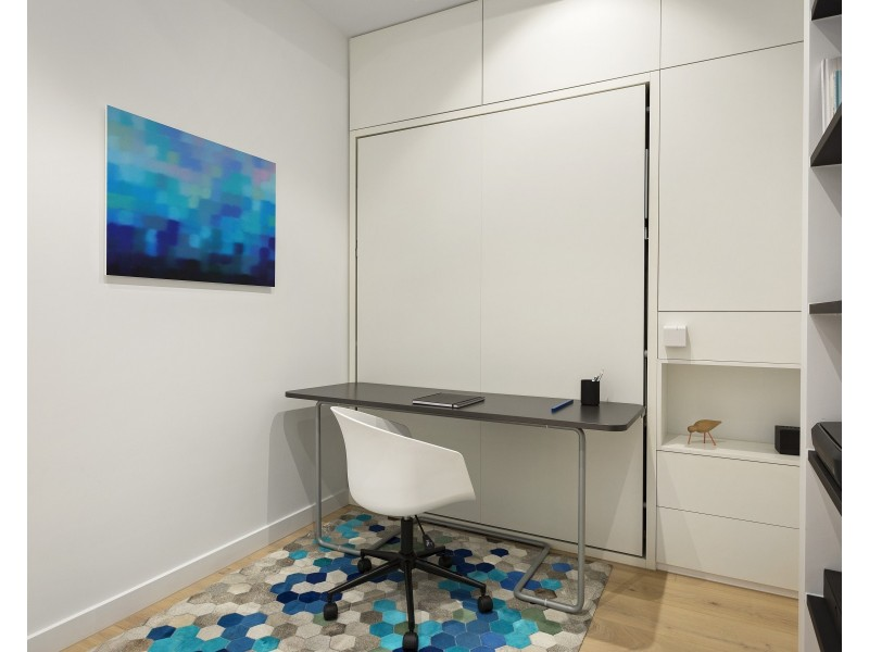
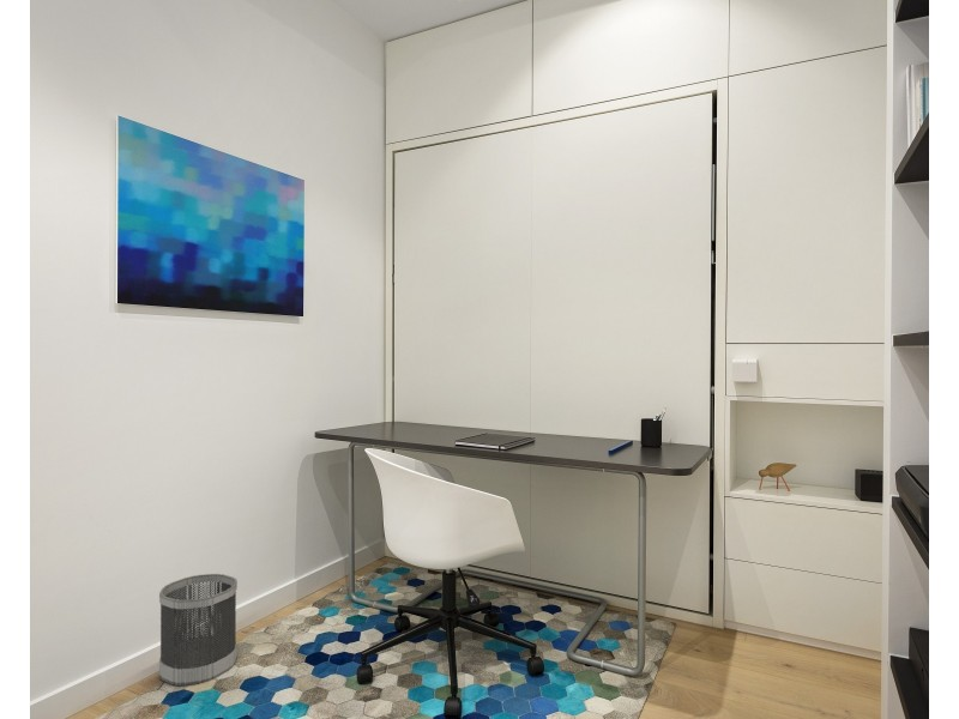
+ wastebasket [158,573,239,687]
